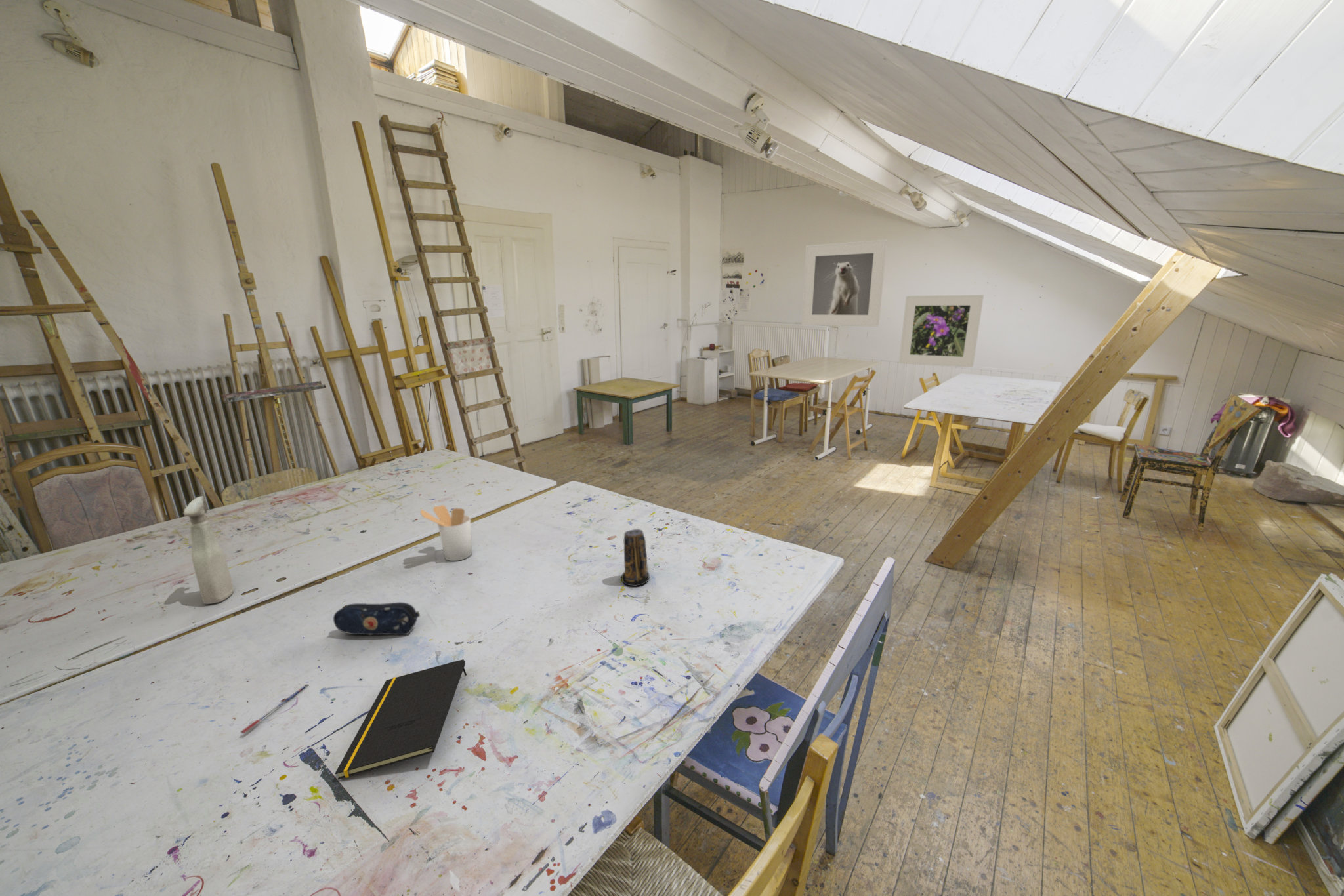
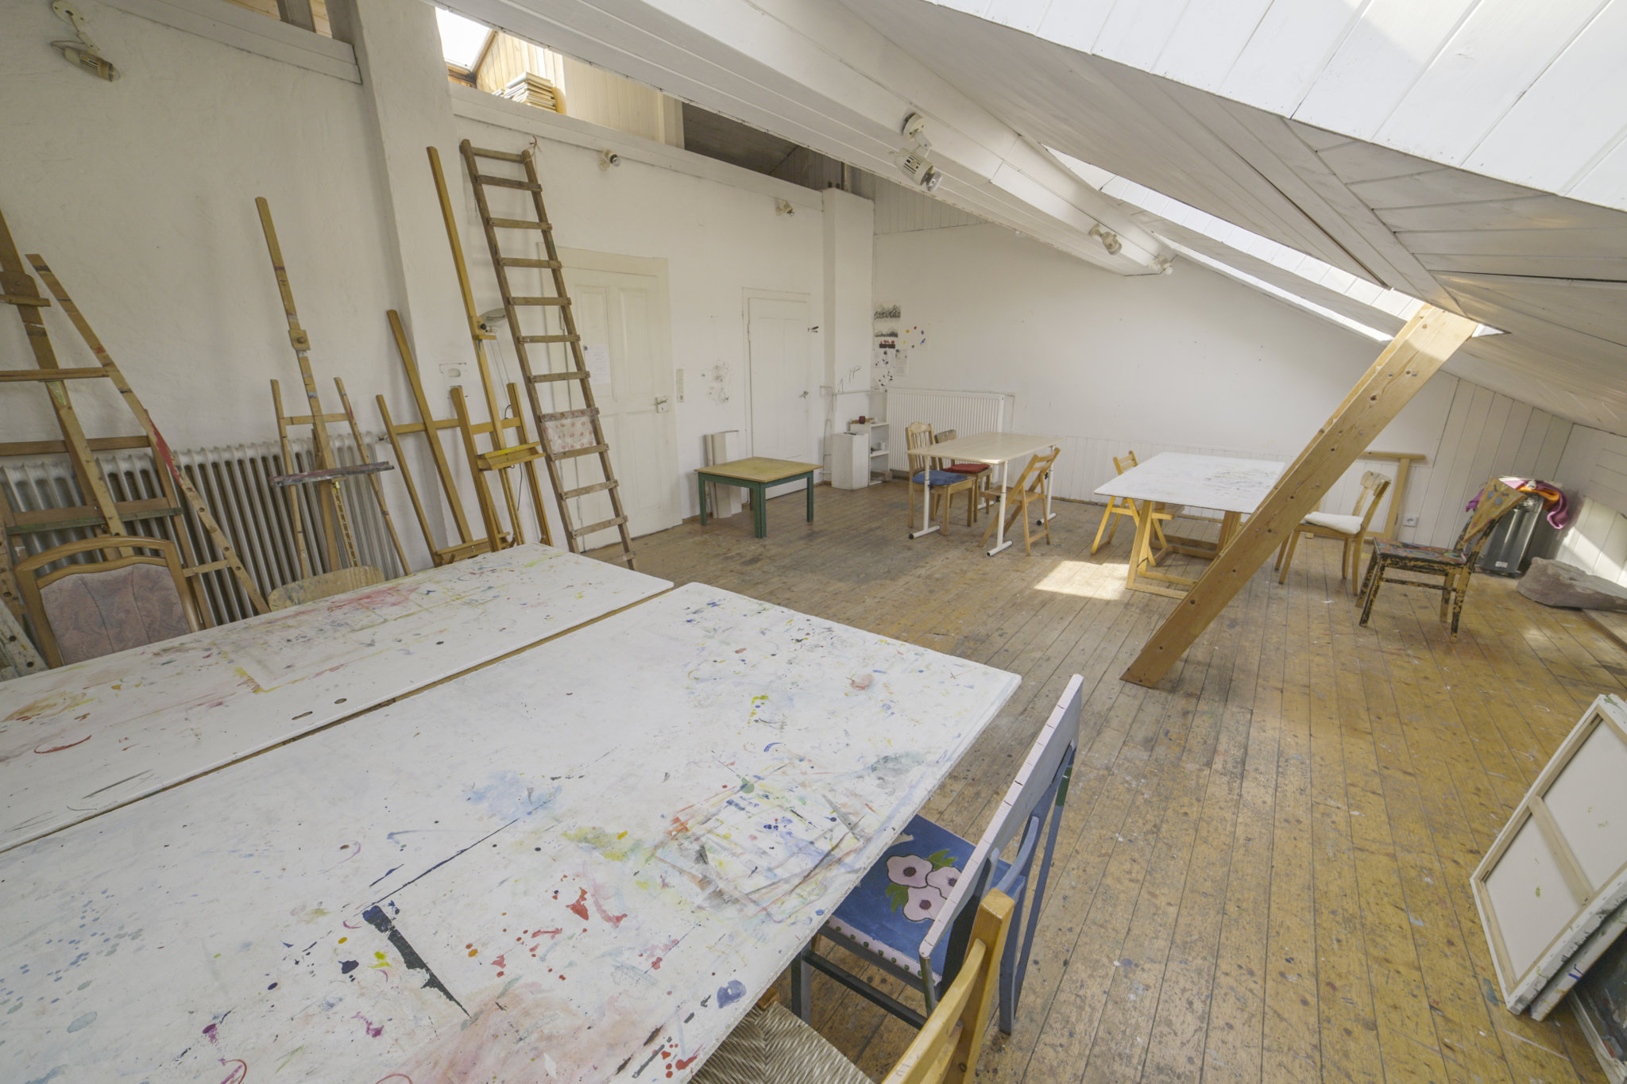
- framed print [801,239,888,327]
- spray bottle [182,495,234,605]
- notepad [335,659,467,780]
- candle [621,529,650,587]
- pencil case [333,601,421,636]
- utensil holder [420,504,473,561]
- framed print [898,294,984,368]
- pen [240,683,308,734]
